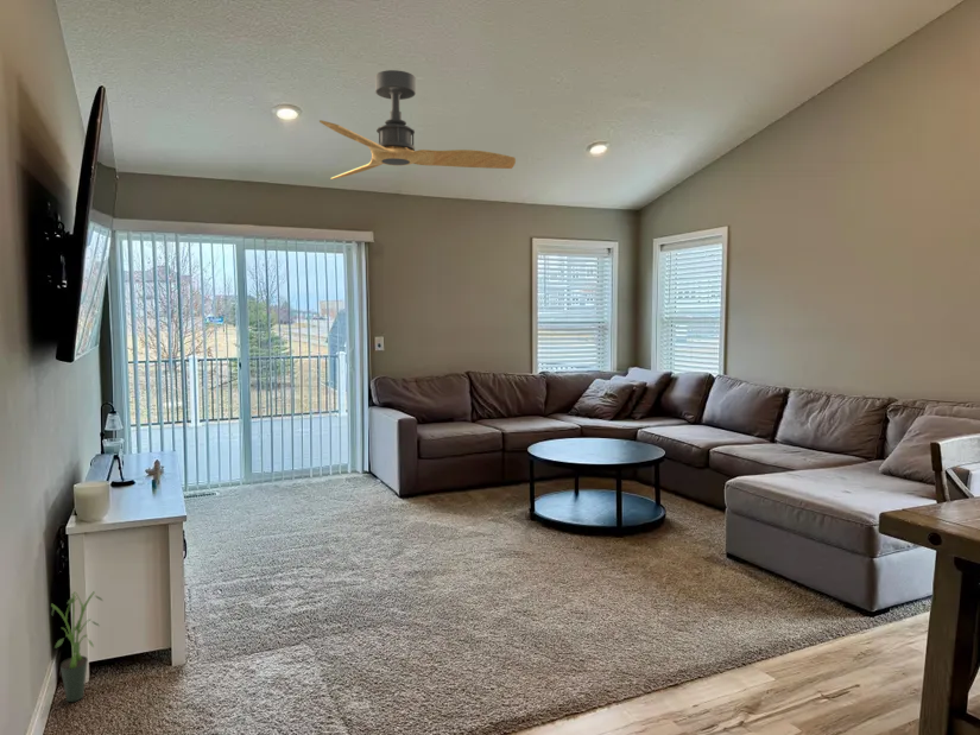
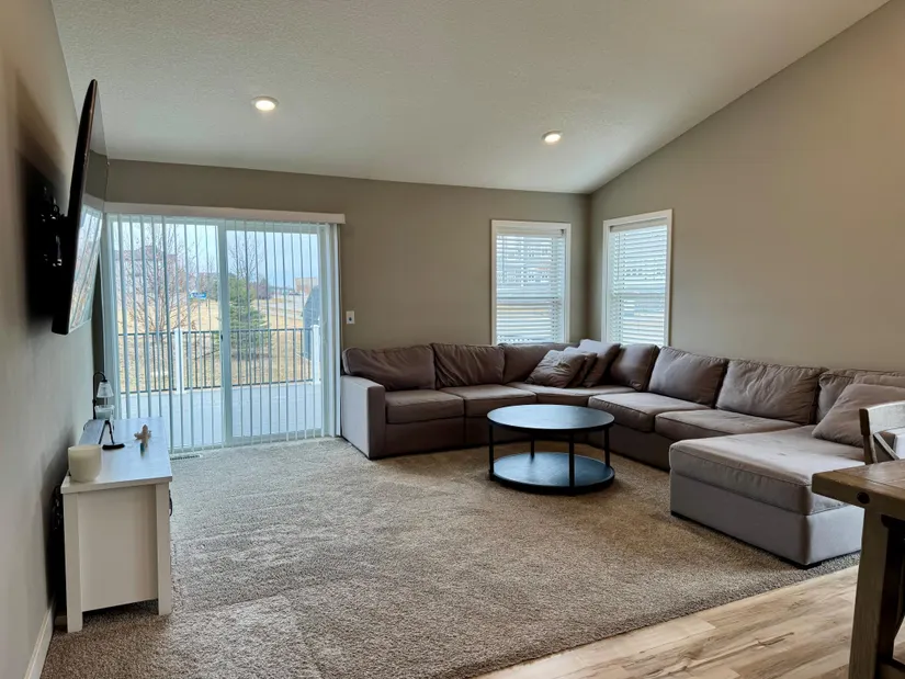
- ceiling fan [318,69,517,180]
- potted plant [50,590,105,703]
